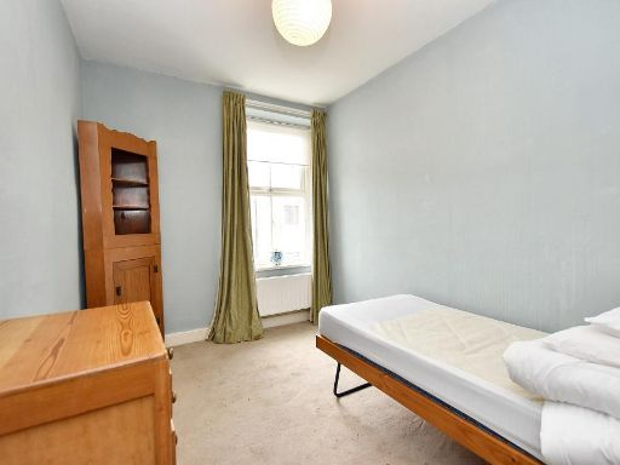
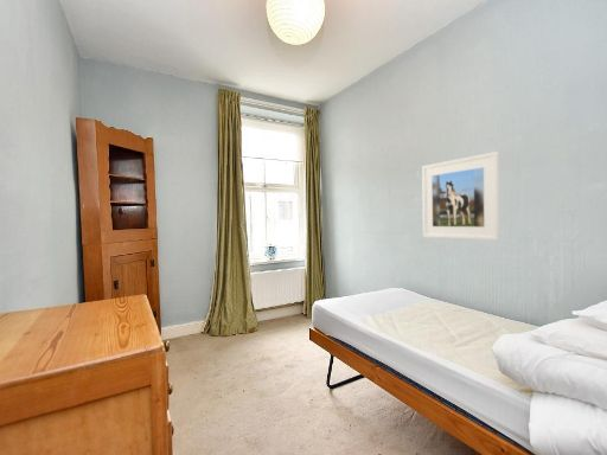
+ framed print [421,150,500,242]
